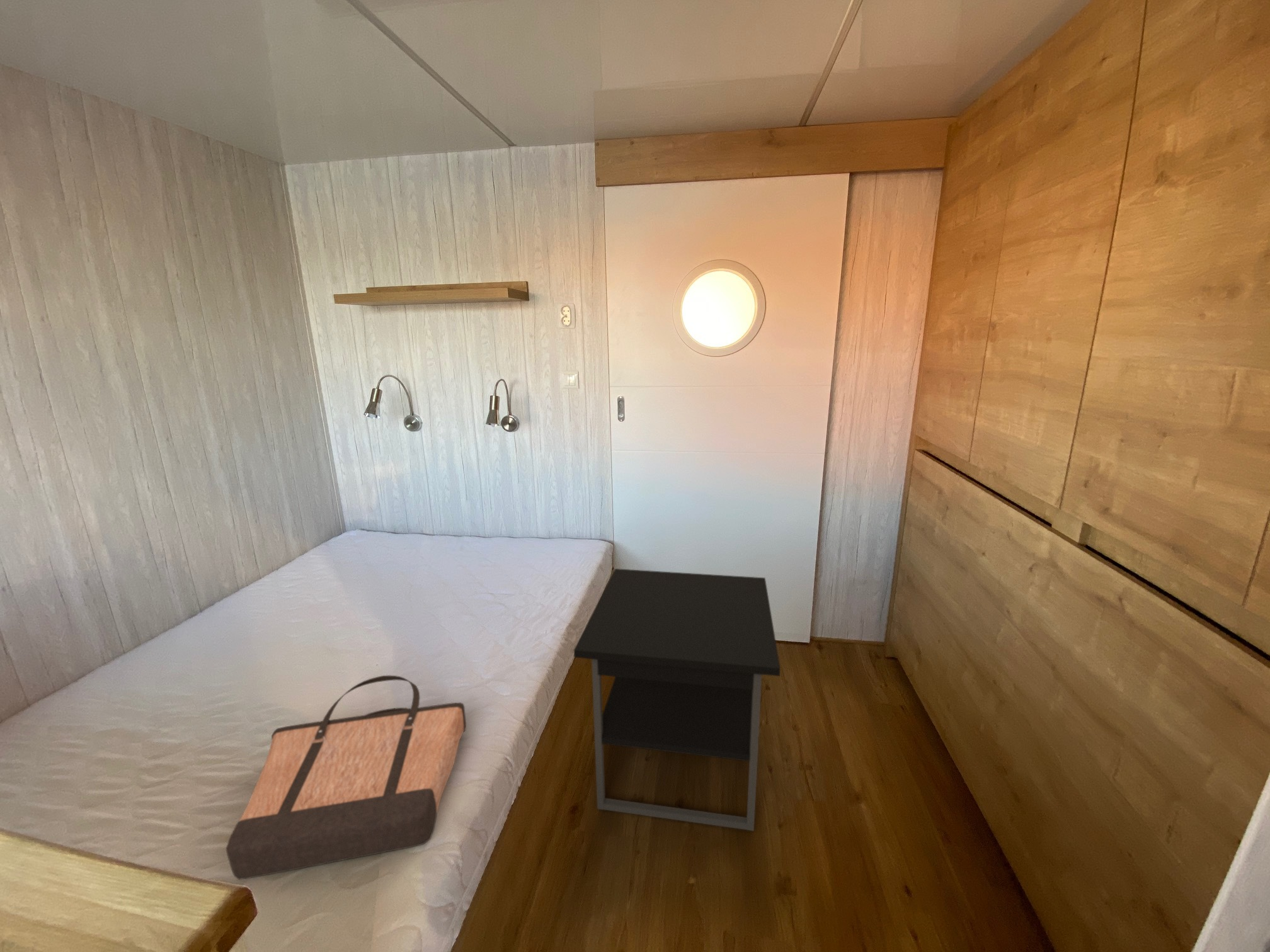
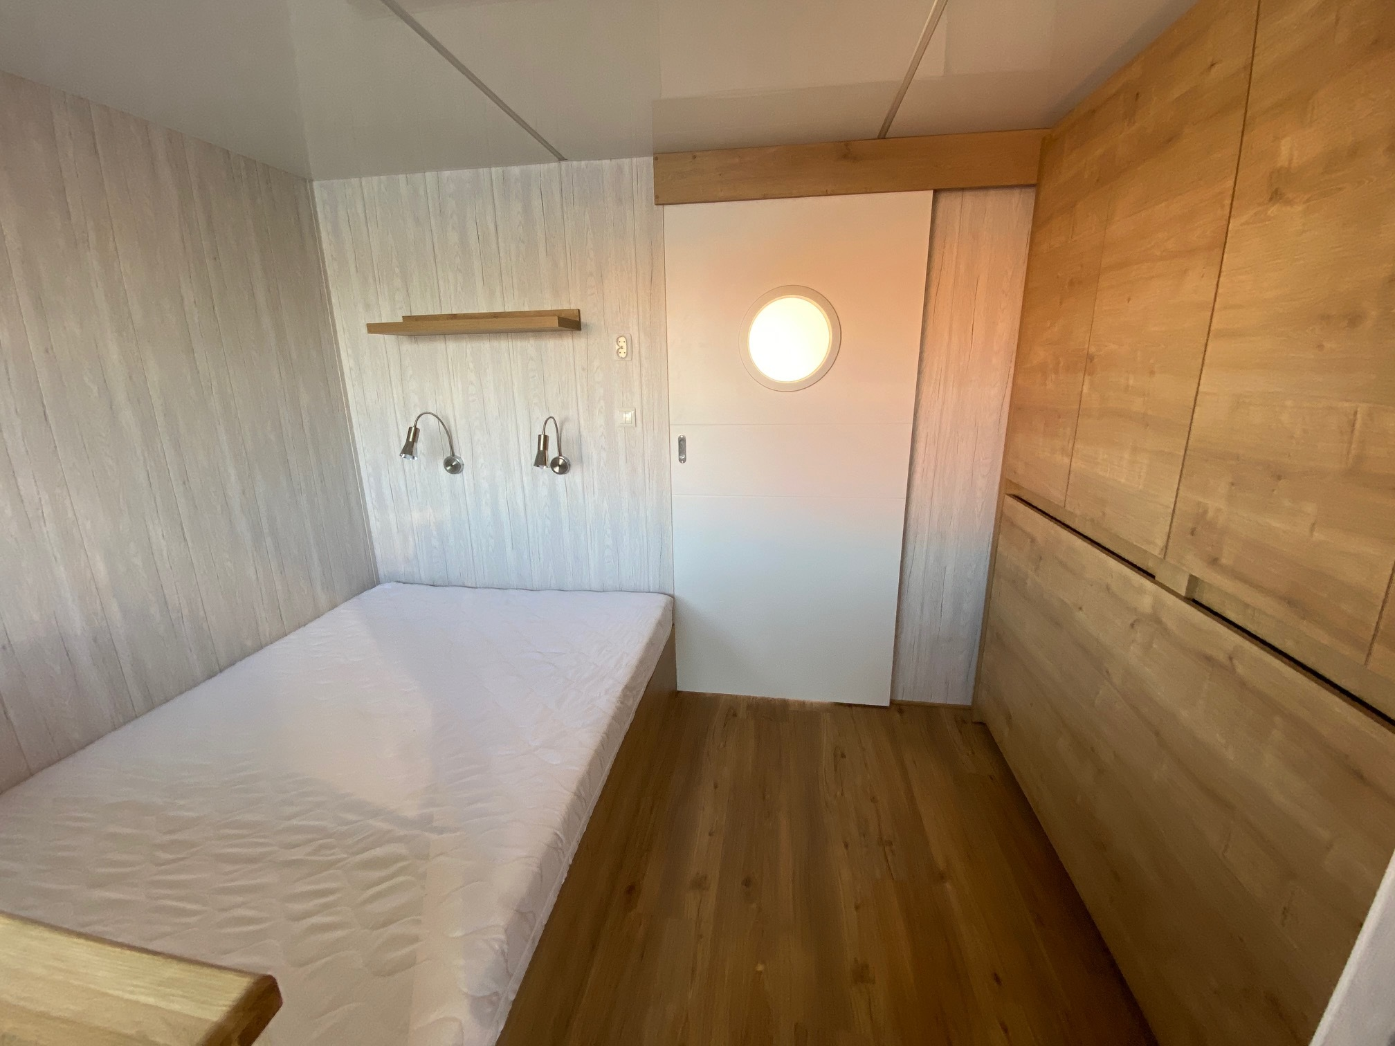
- shopping bag [226,675,467,880]
- nightstand [573,568,781,832]
